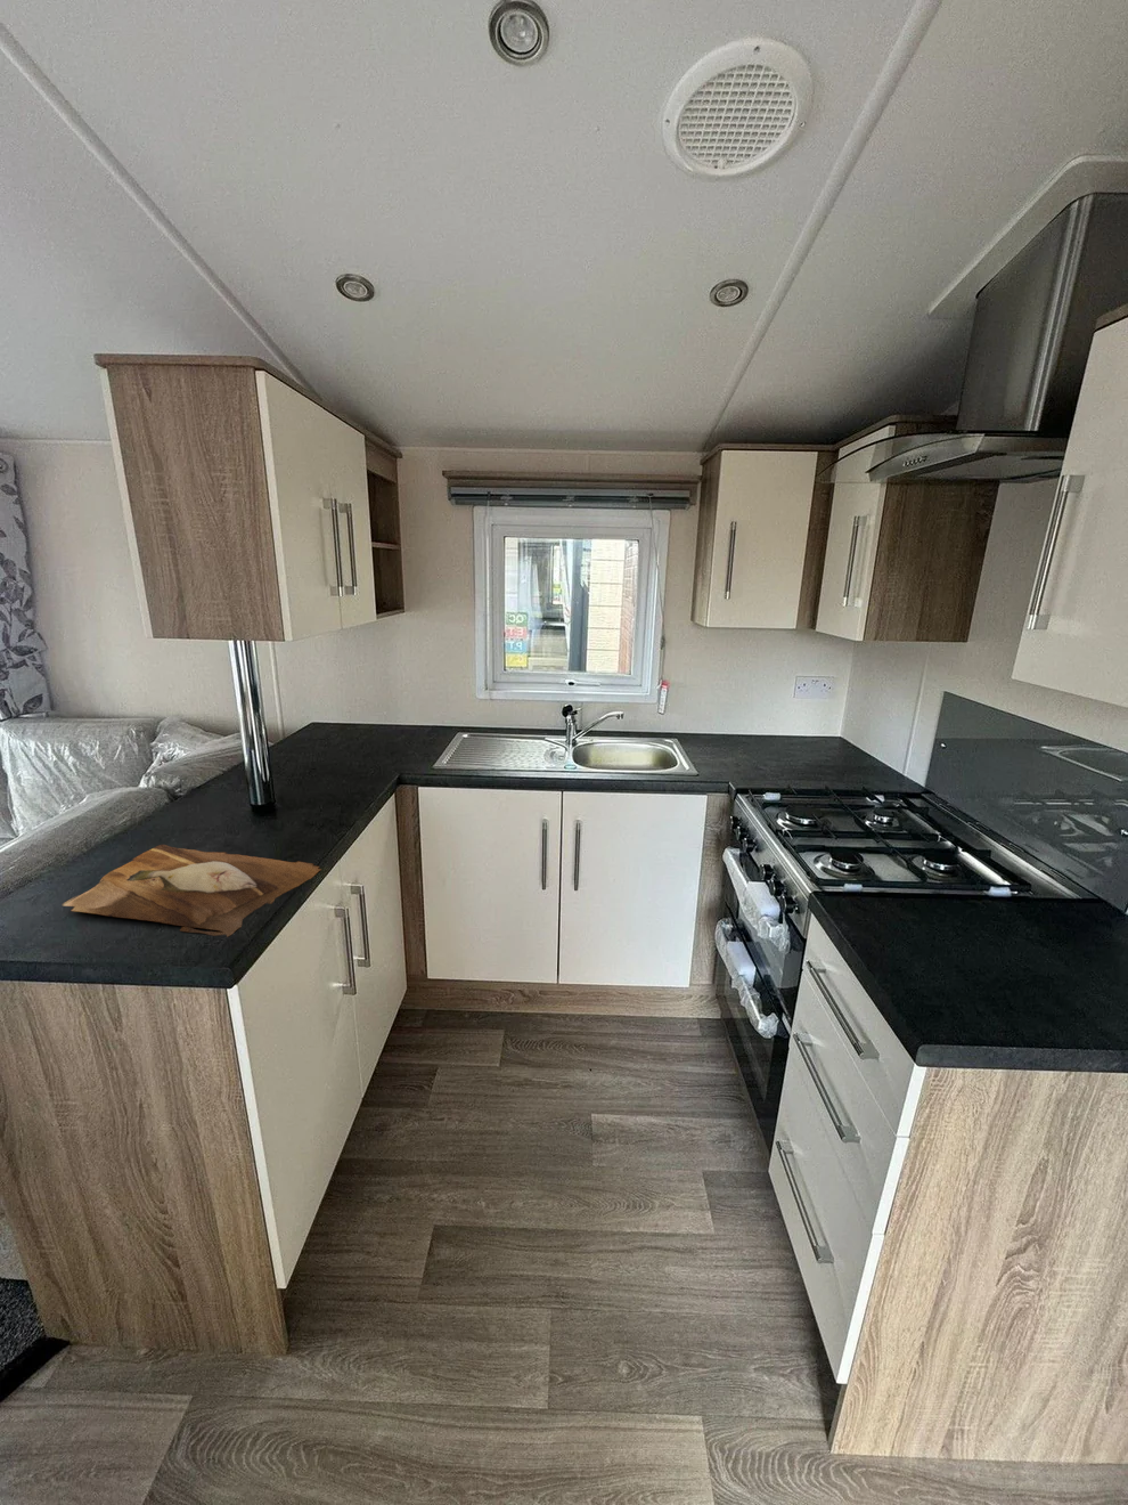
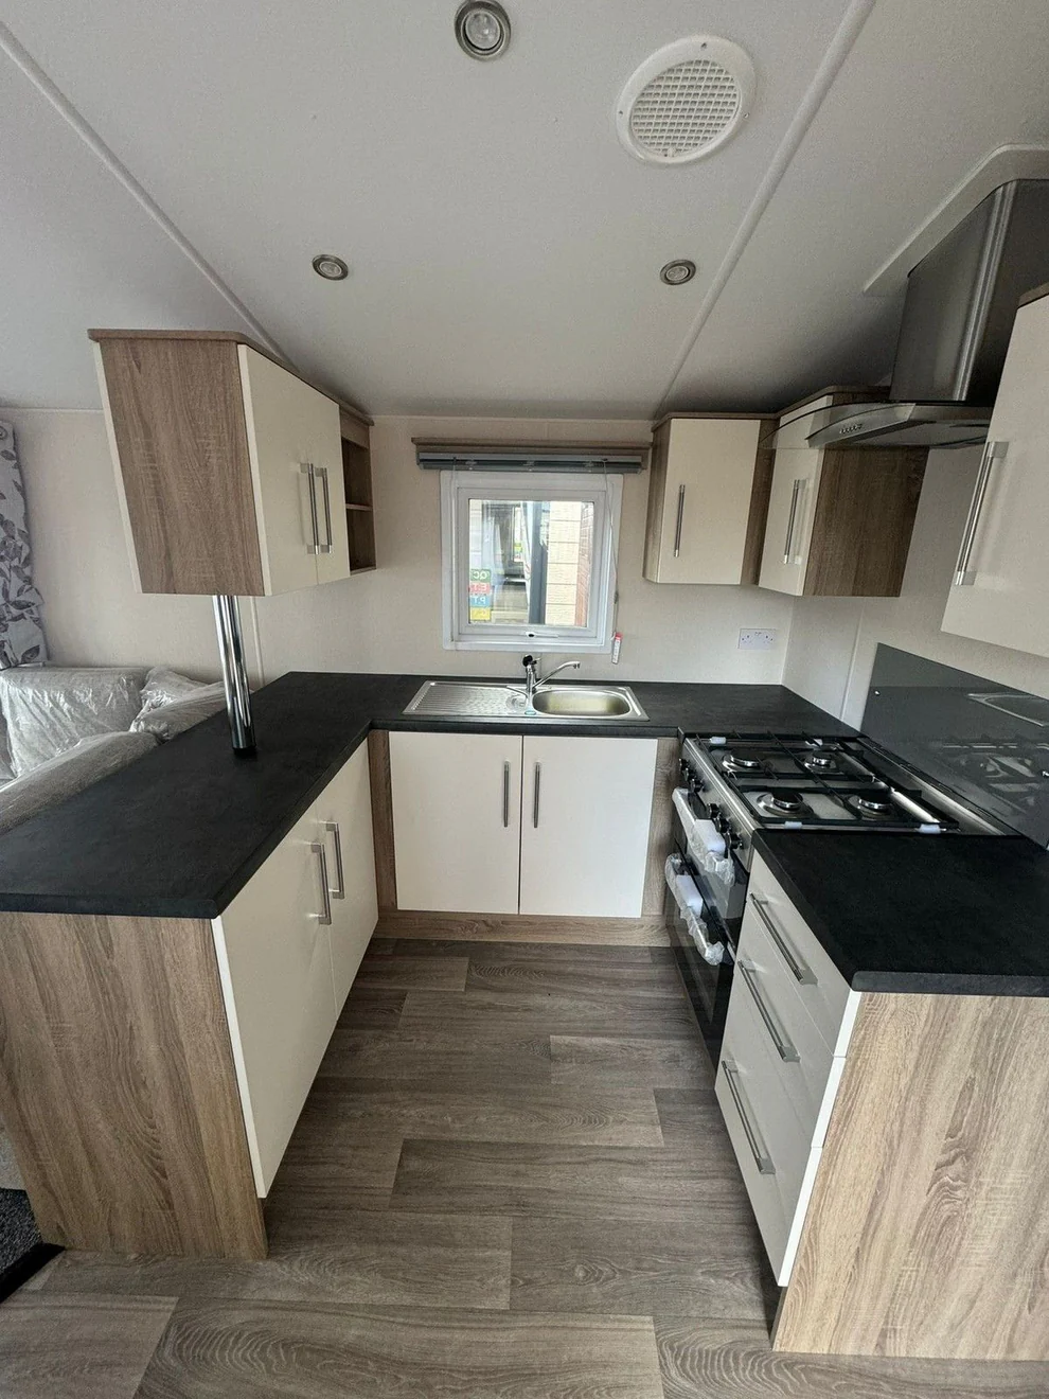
- cutting board [63,844,322,937]
